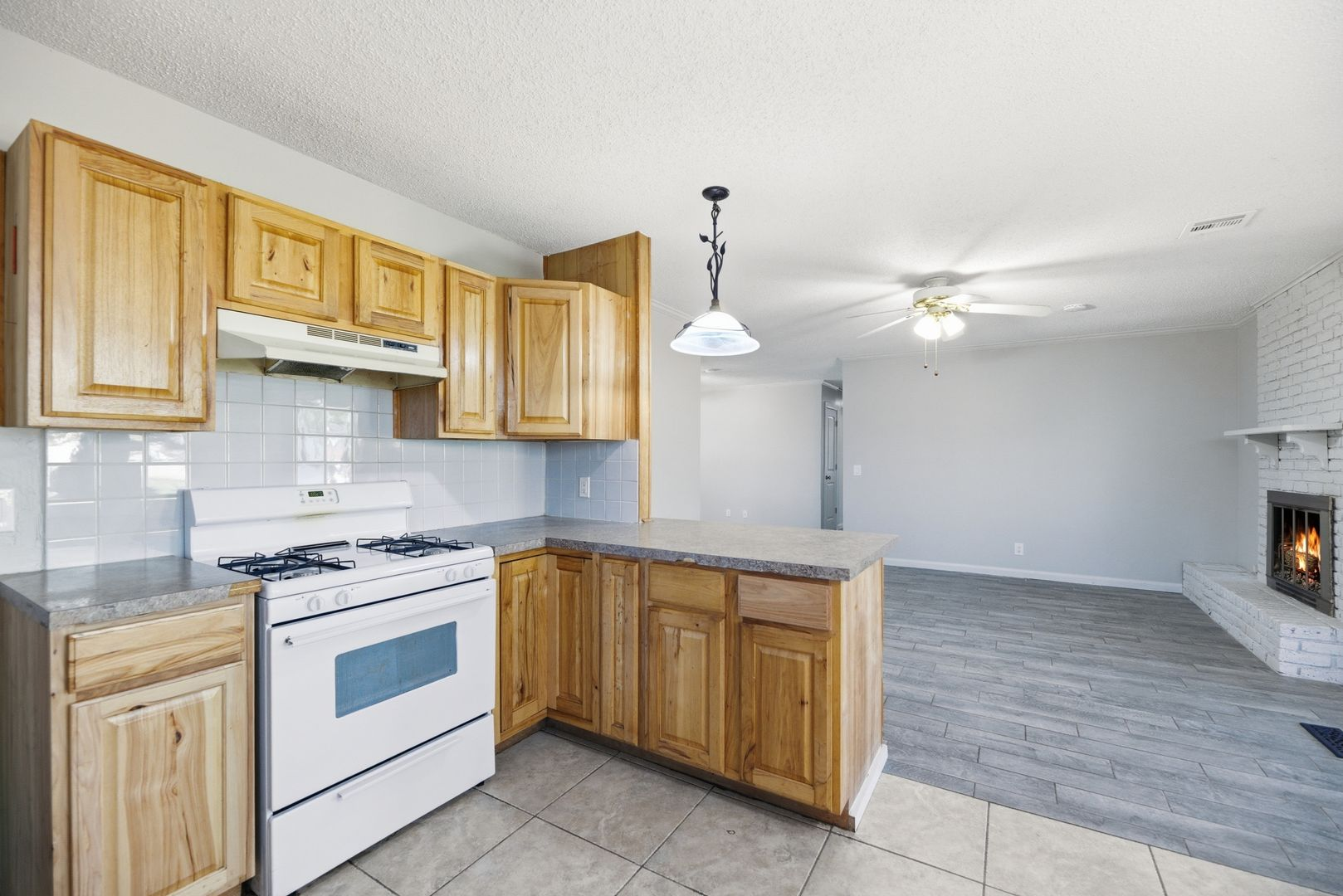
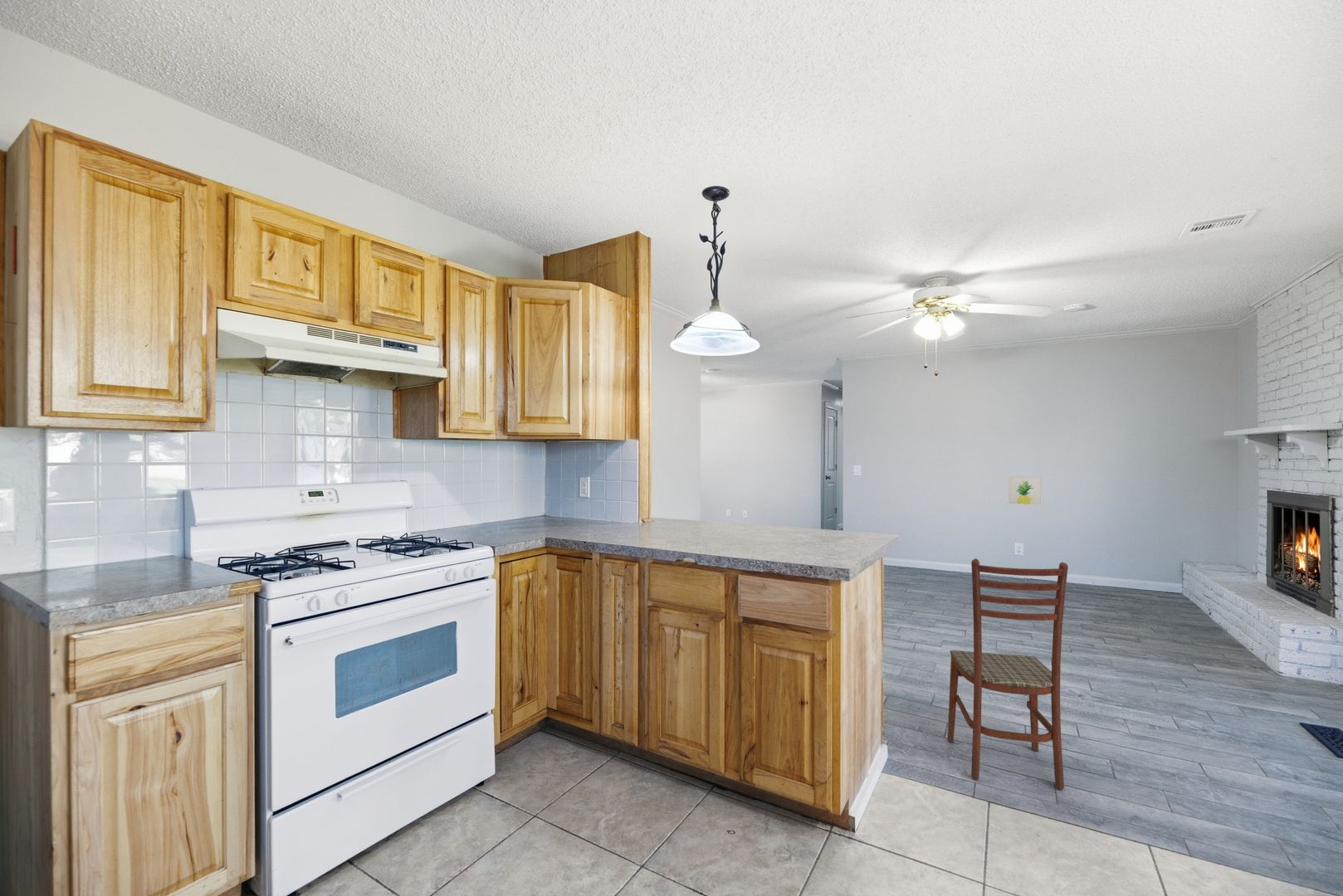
+ wall art [1007,475,1043,507]
+ dining chair [947,558,1069,791]
